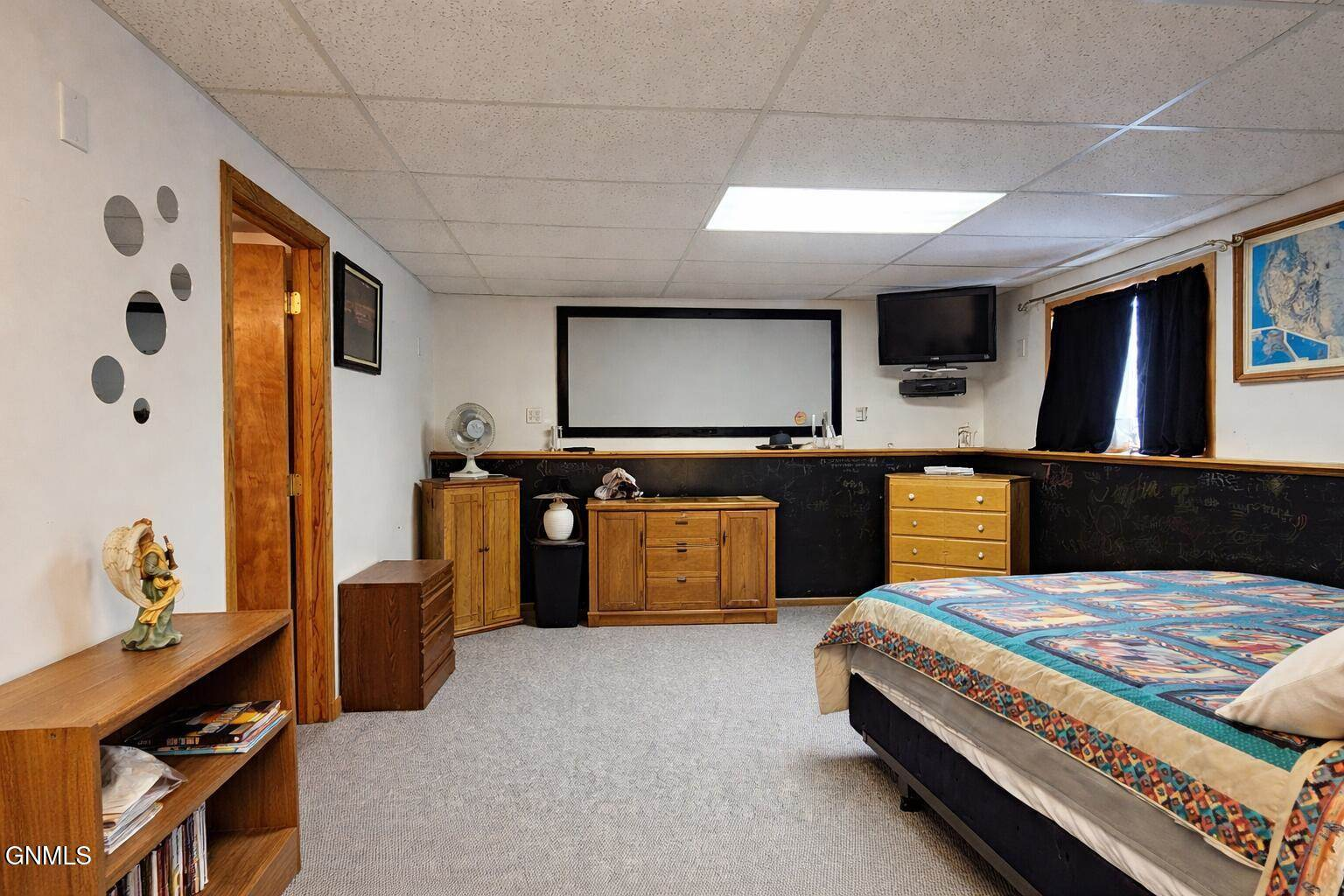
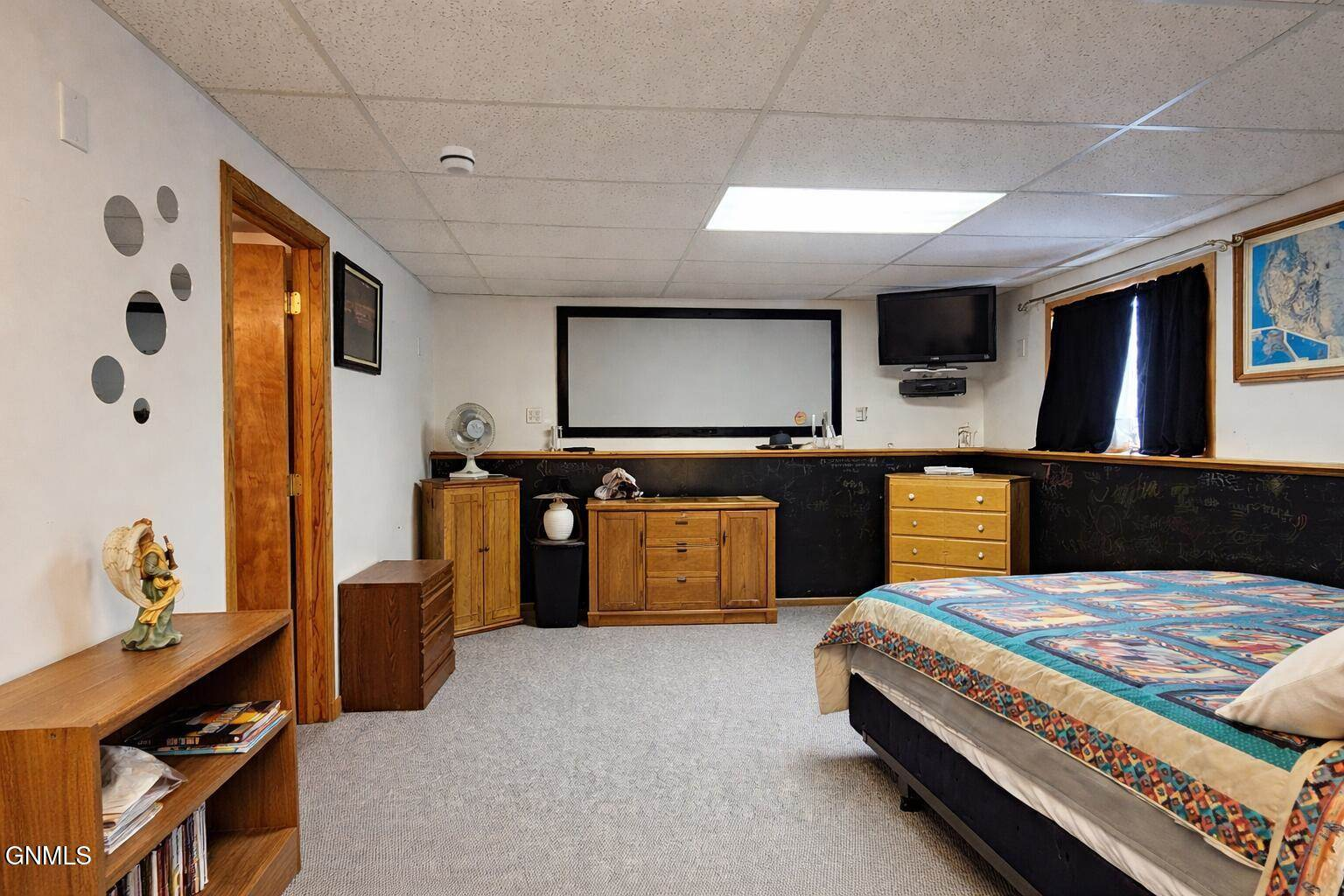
+ smoke detector [438,145,476,177]
